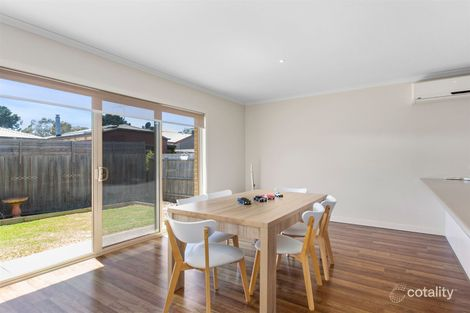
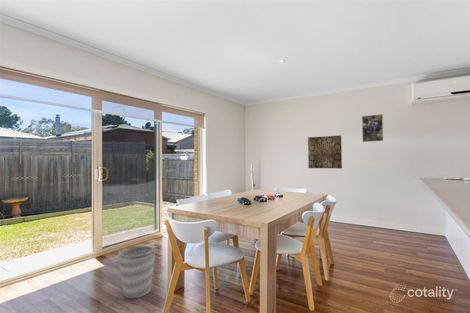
+ wall art [307,134,343,169]
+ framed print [361,113,384,143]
+ bucket [115,245,158,299]
